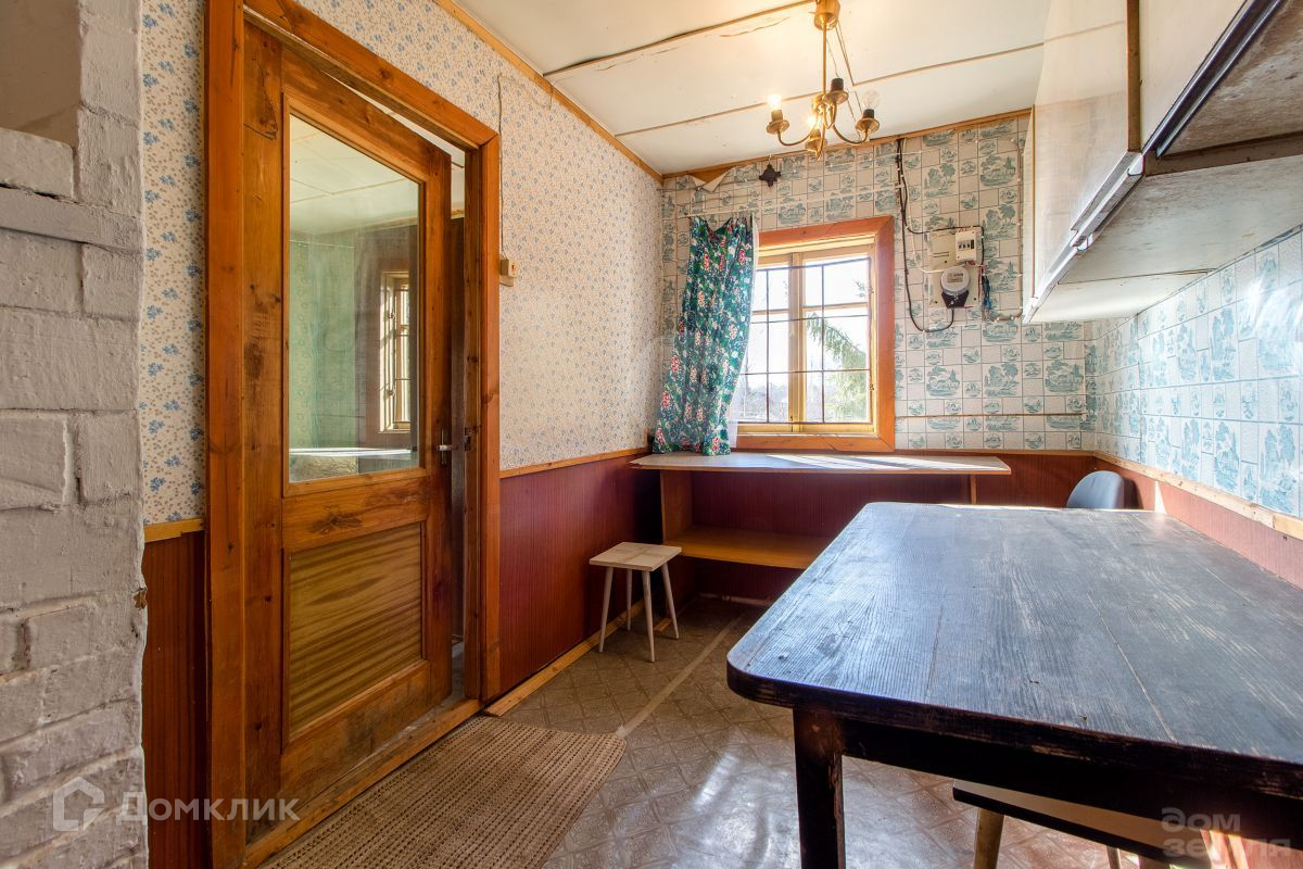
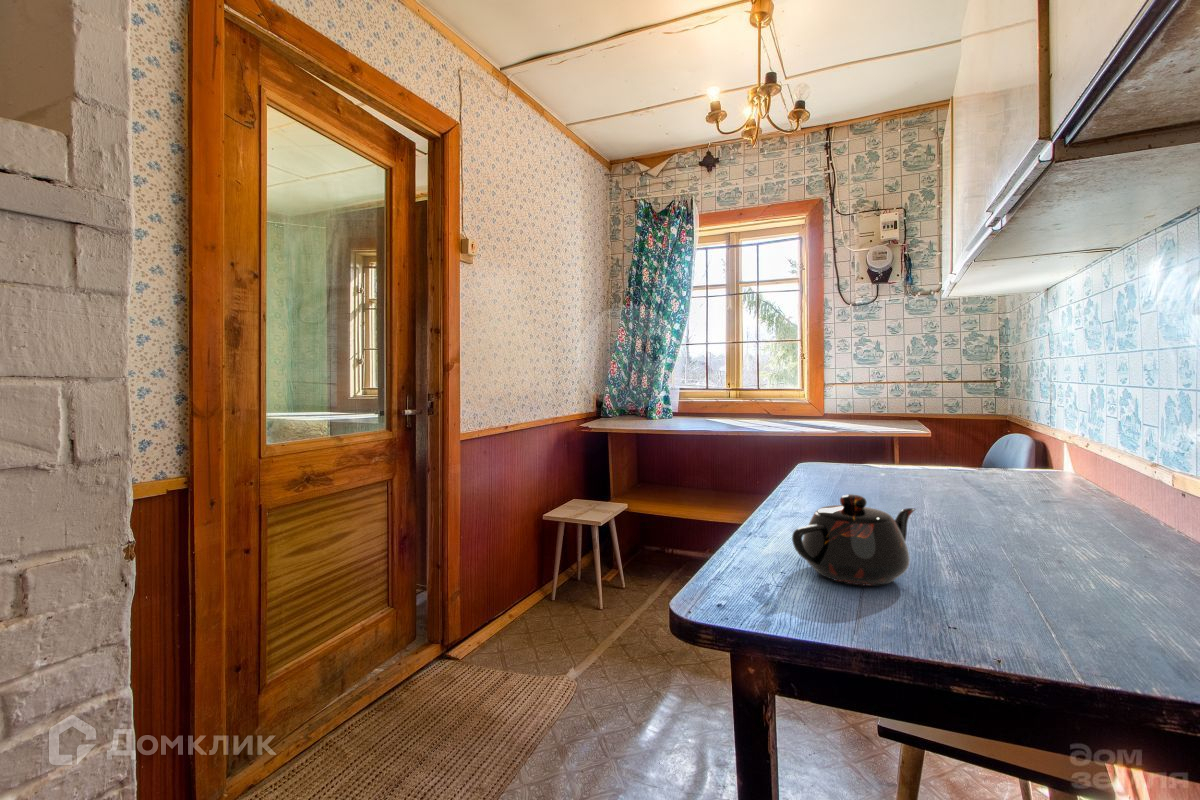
+ teapot [791,493,916,587]
